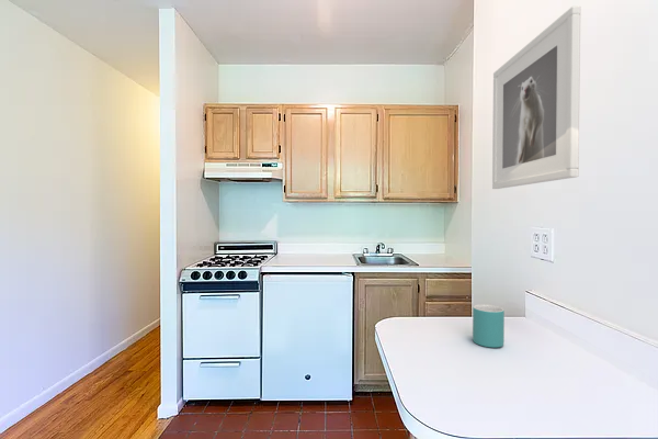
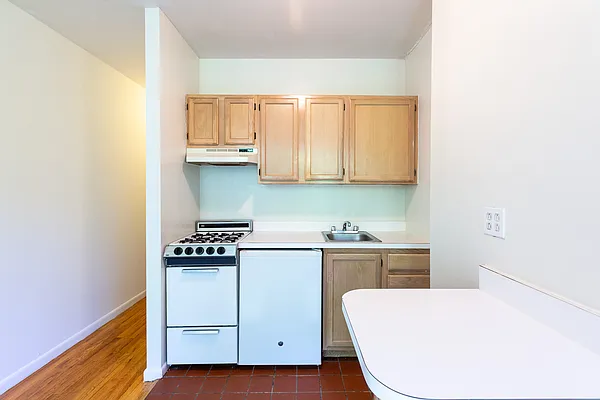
- mug [472,304,506,349]
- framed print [491,5,581,190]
